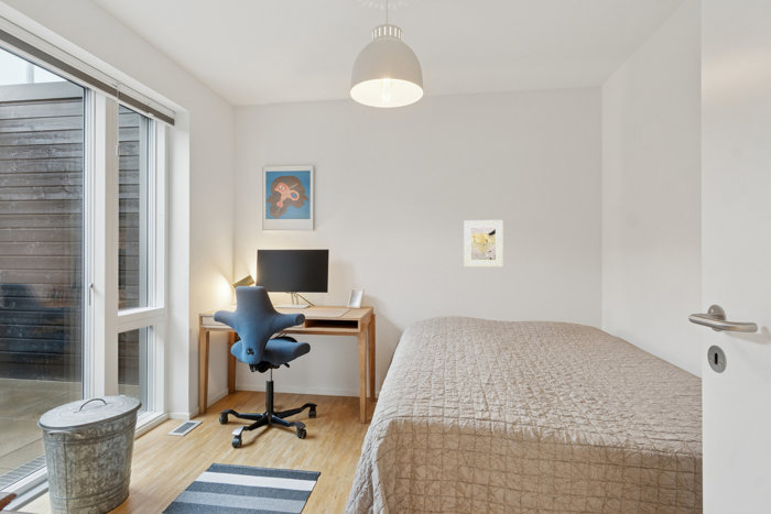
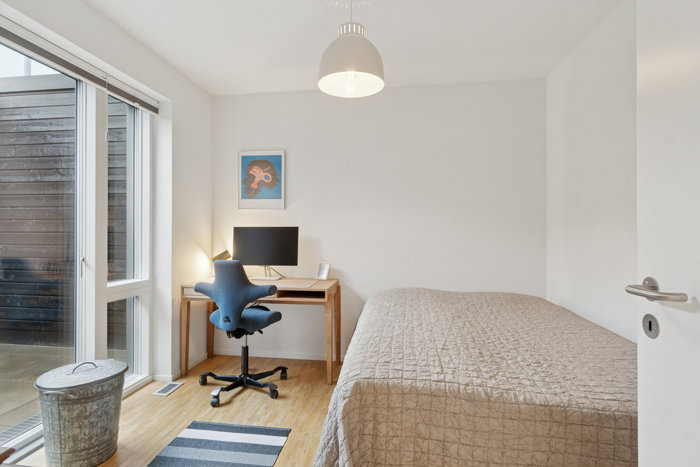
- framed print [463,219,503,267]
